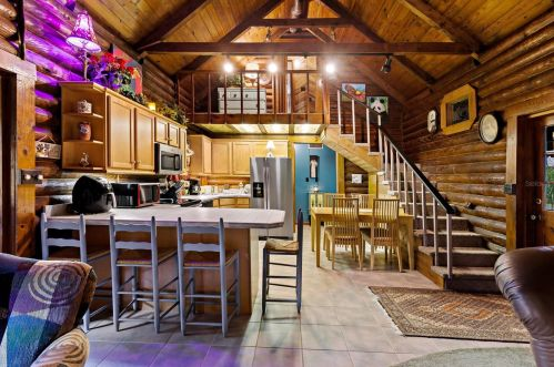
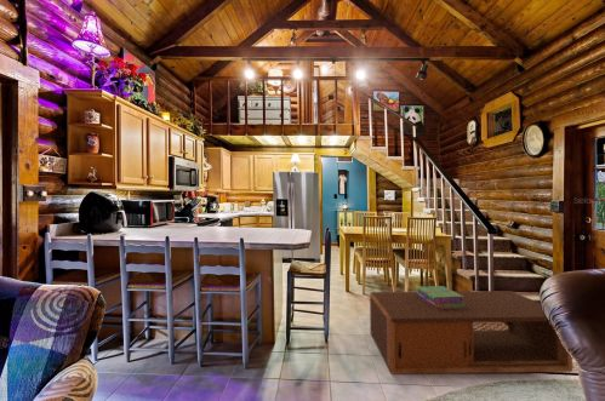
+ stack of books [416,285,466,309]
+ coffee table [369,290,573,376]
